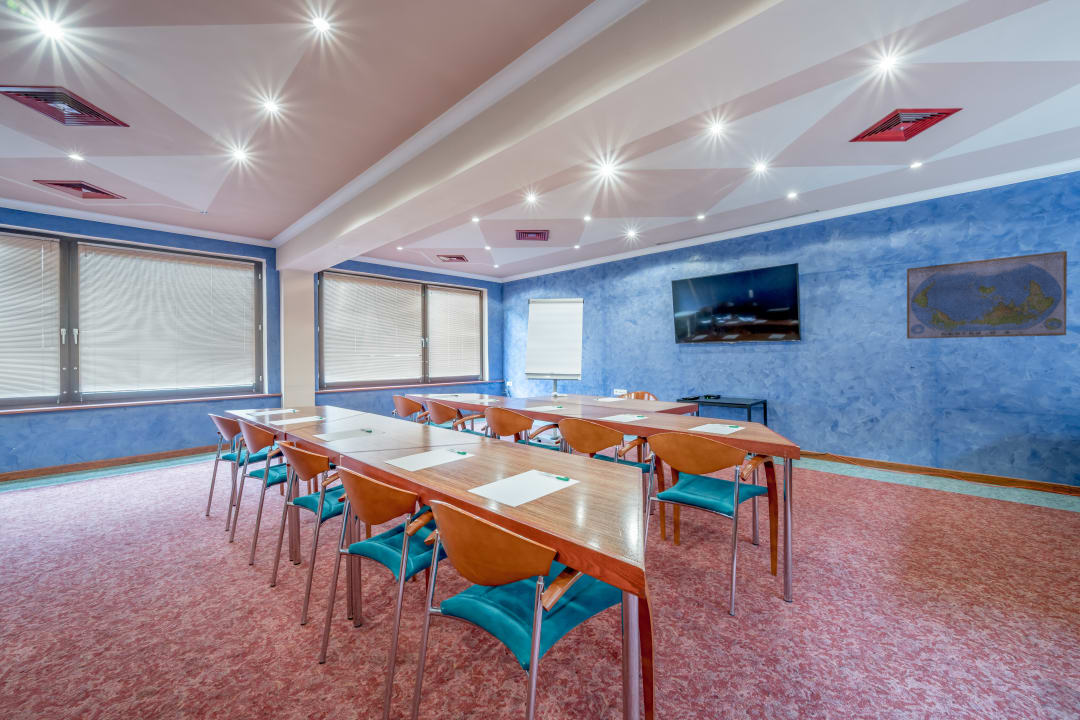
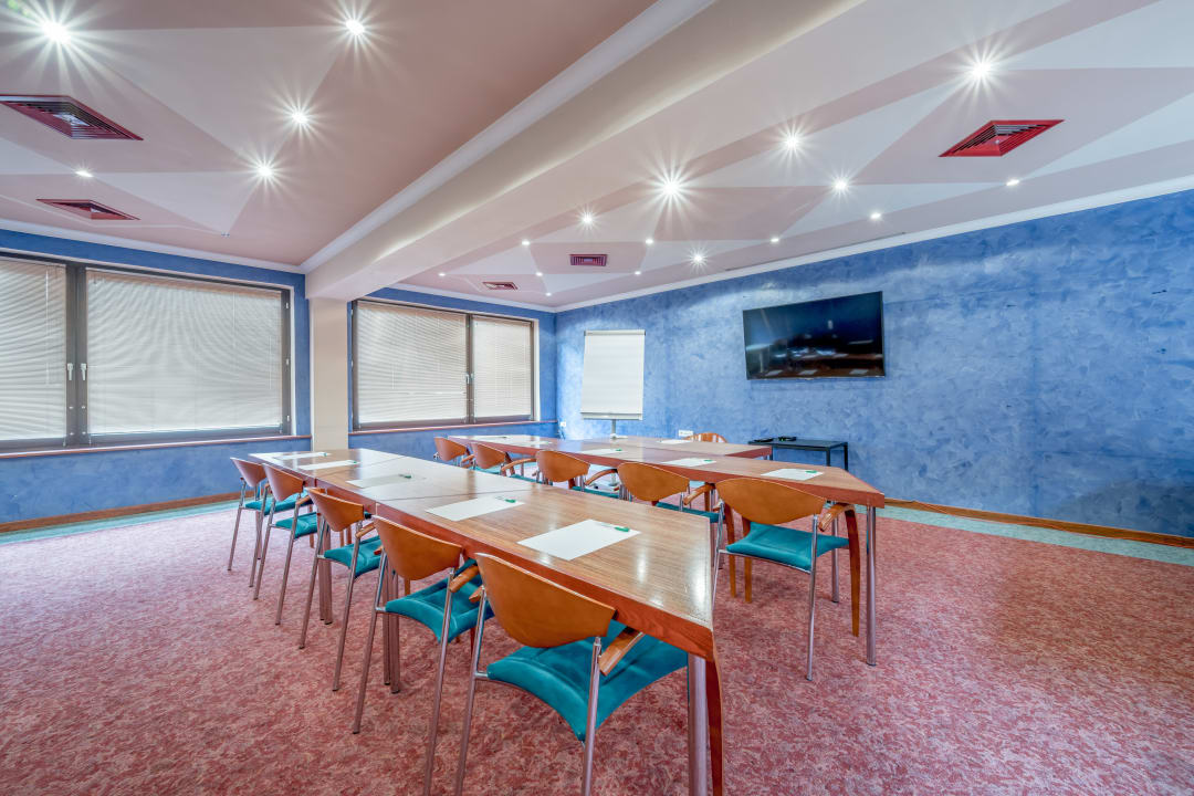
- world map [906,250,1068,340]
